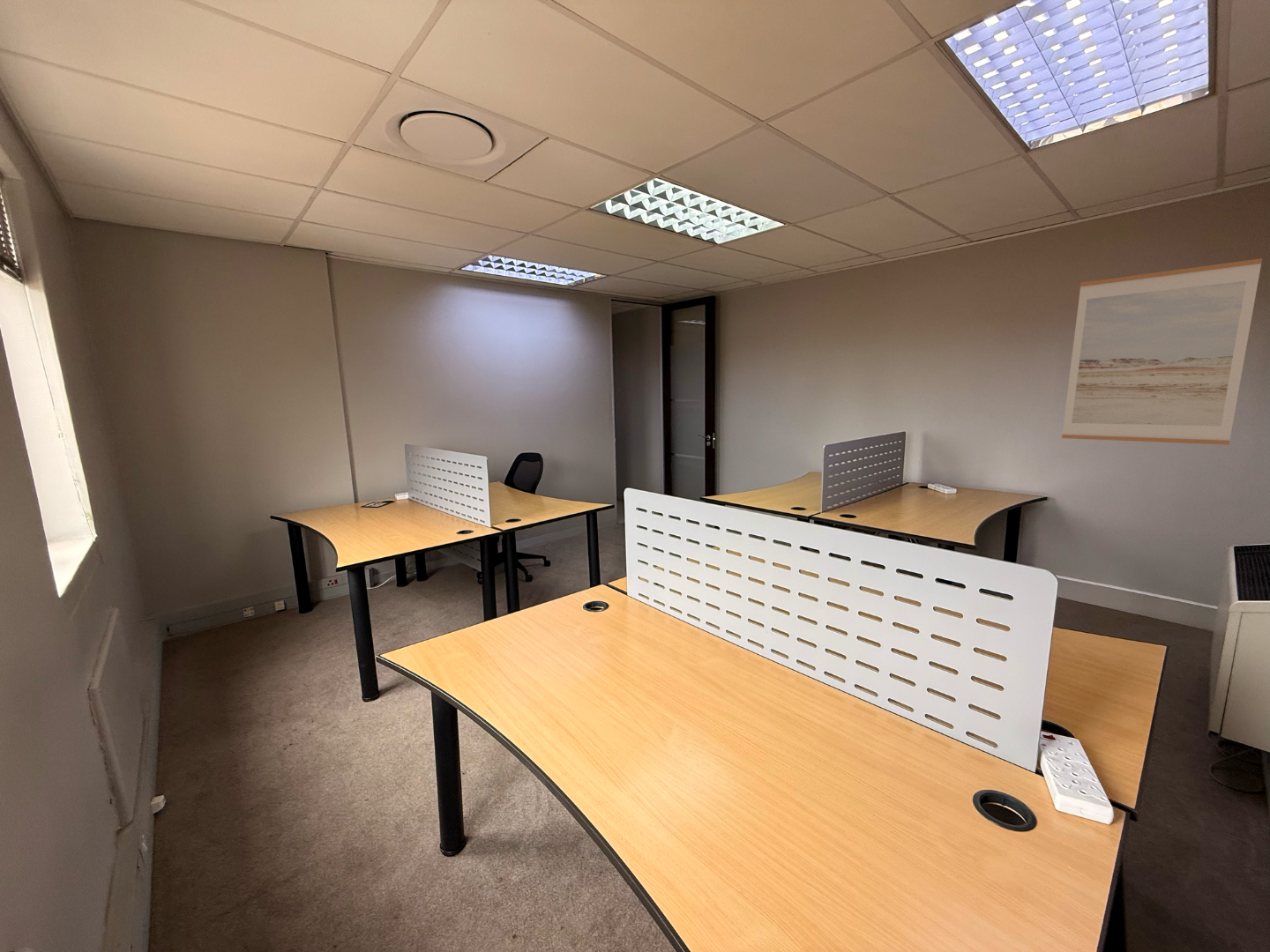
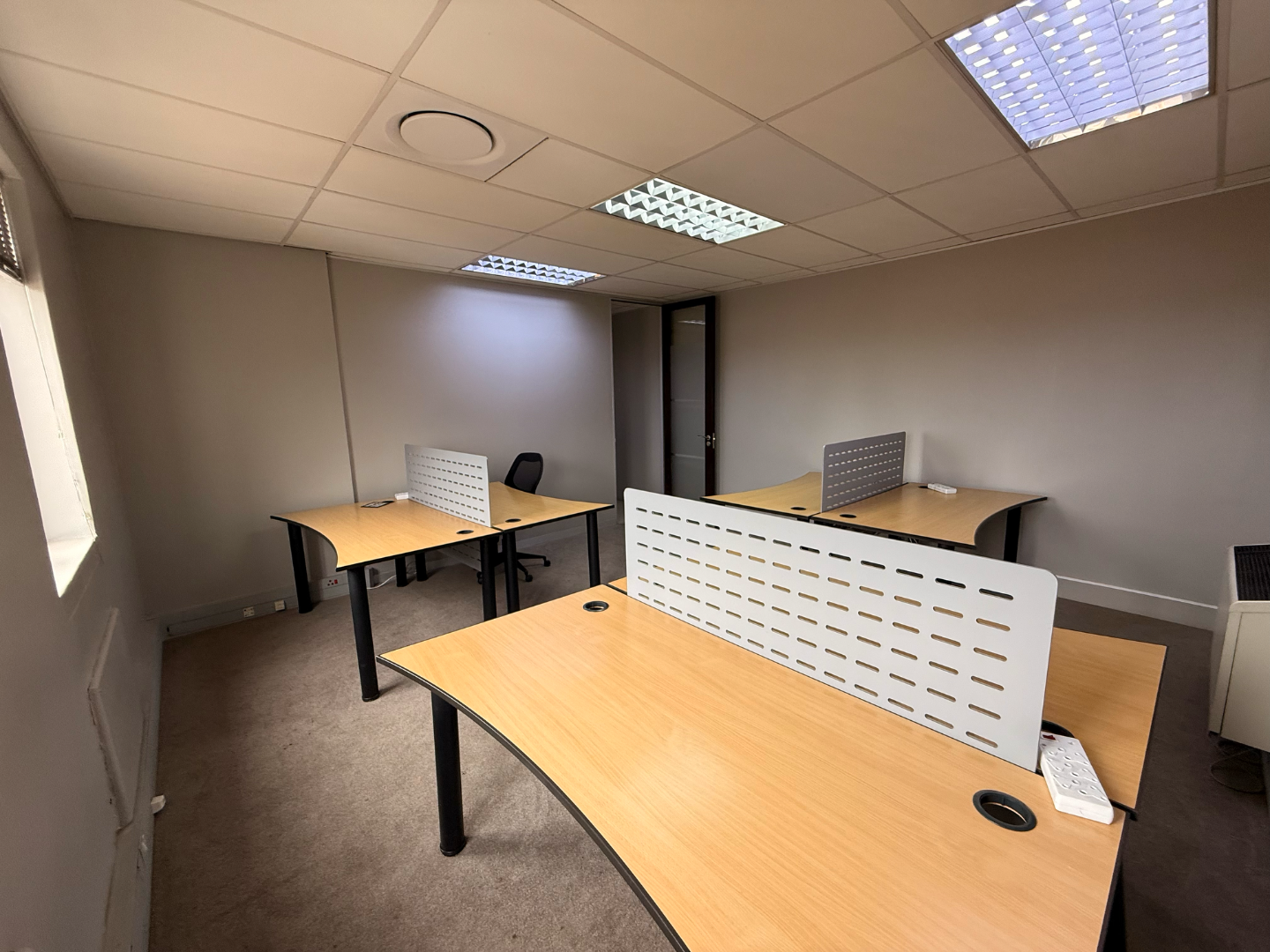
- wall art [1061,257,1263,445]
